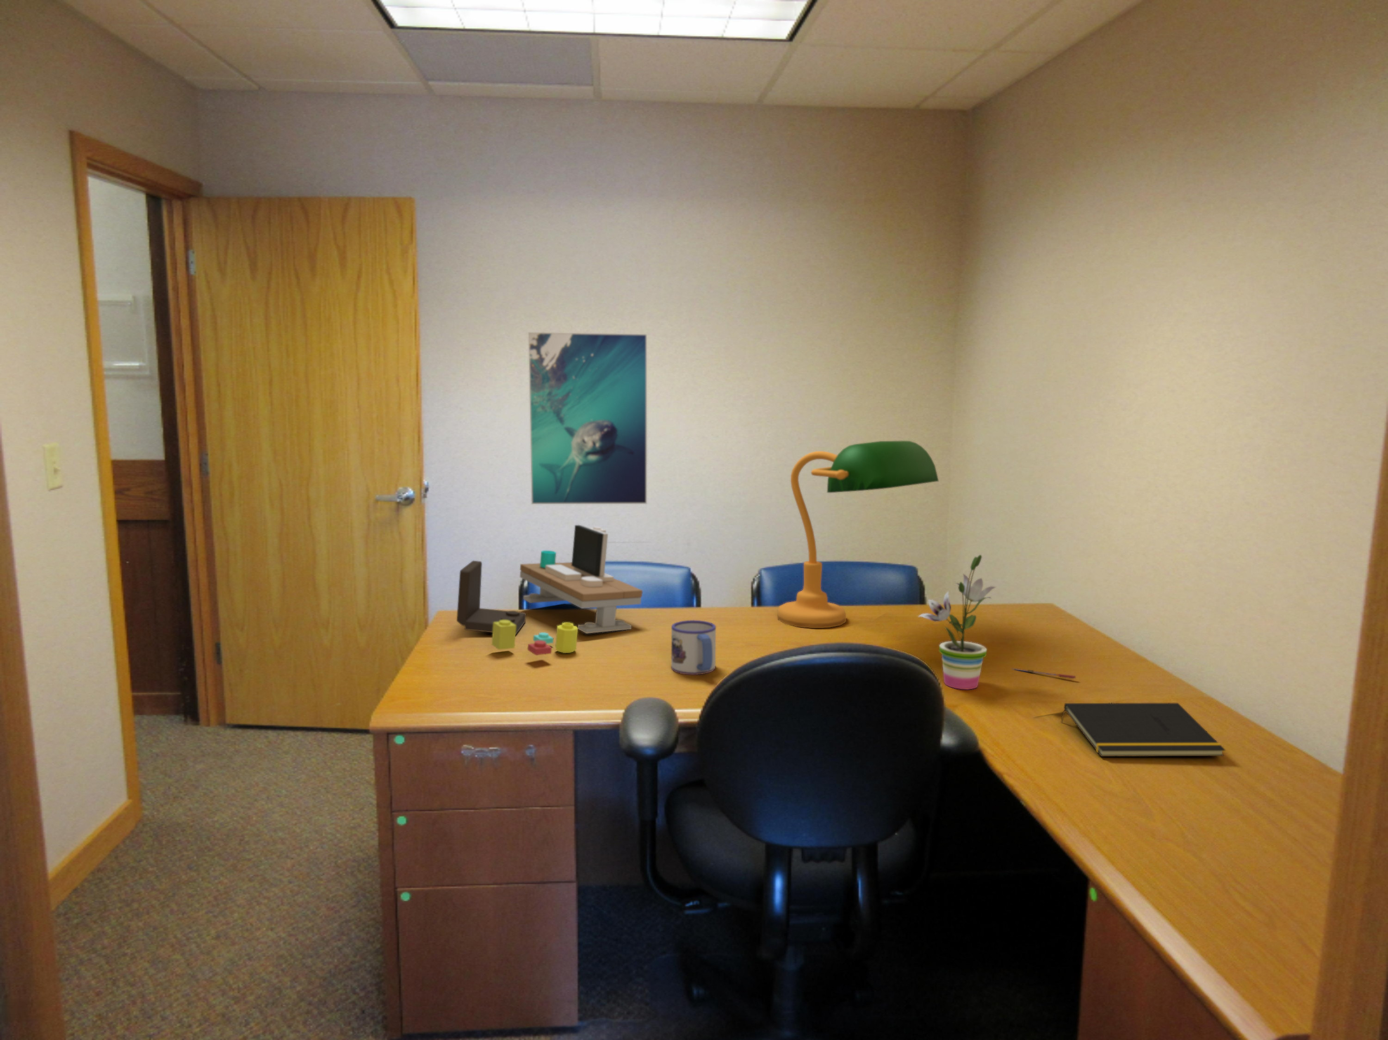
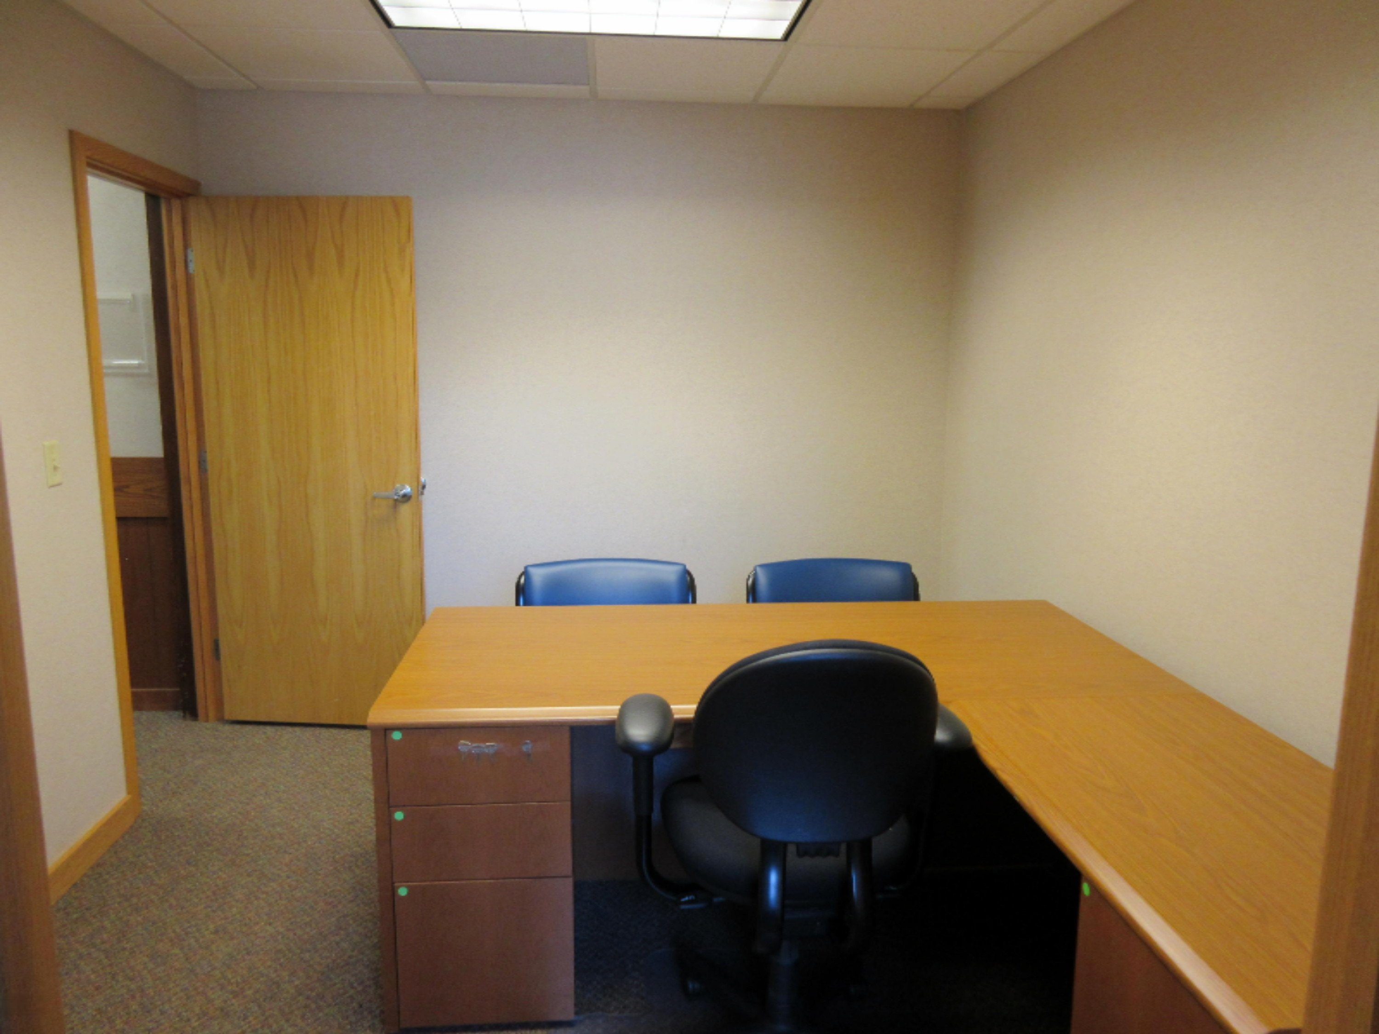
- notepad [1060,702,1225,757]
- pen [1011,667,1077,679]
- mug [671,619,716,675]
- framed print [528,332,648,505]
- desk organizer [456,524,643,655]
- potted plant [917,554,997,690]
- desk lamp [777,440,939,628]
